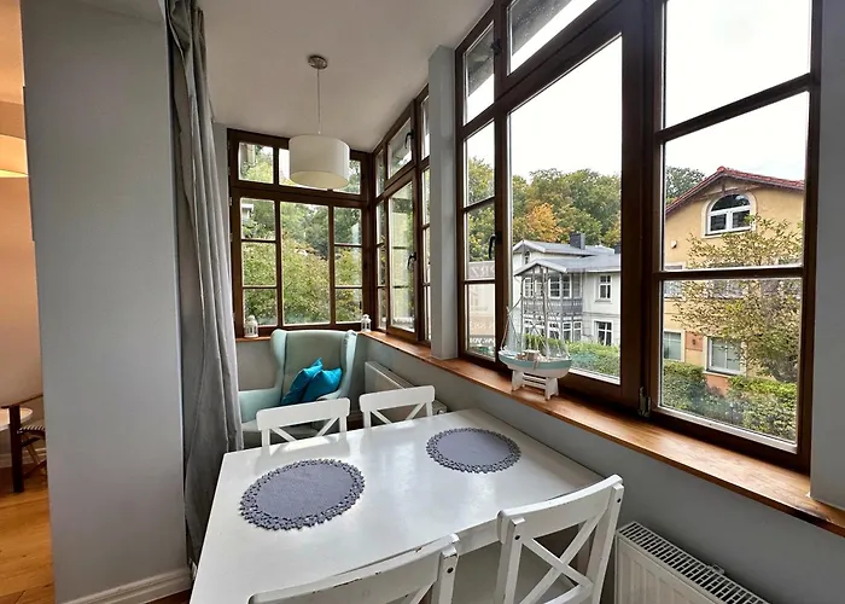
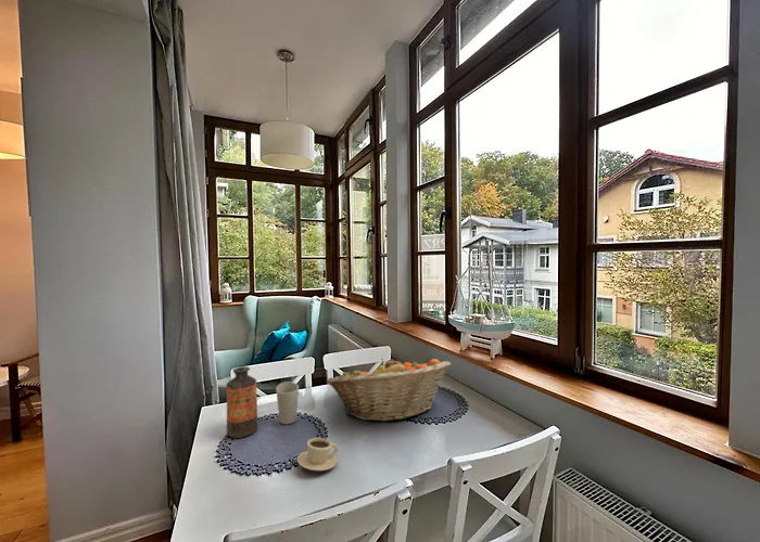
+ bottle [226,365,258,439]
+ cup [296,437,340,472]
+ cup [275,380,300,425]
+ fruit basket [326,358,452,423]
